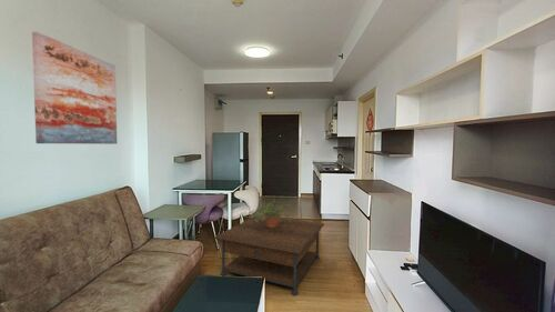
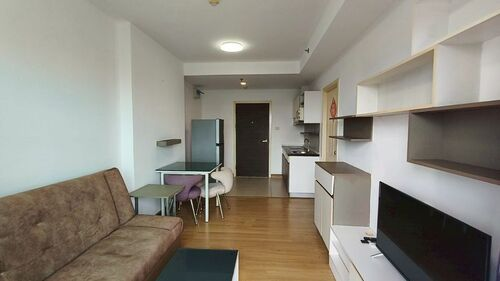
- wall art [31,30,118,145]
- coffee table [213,215,325,296]
- potted plant [249,200,294,228]
